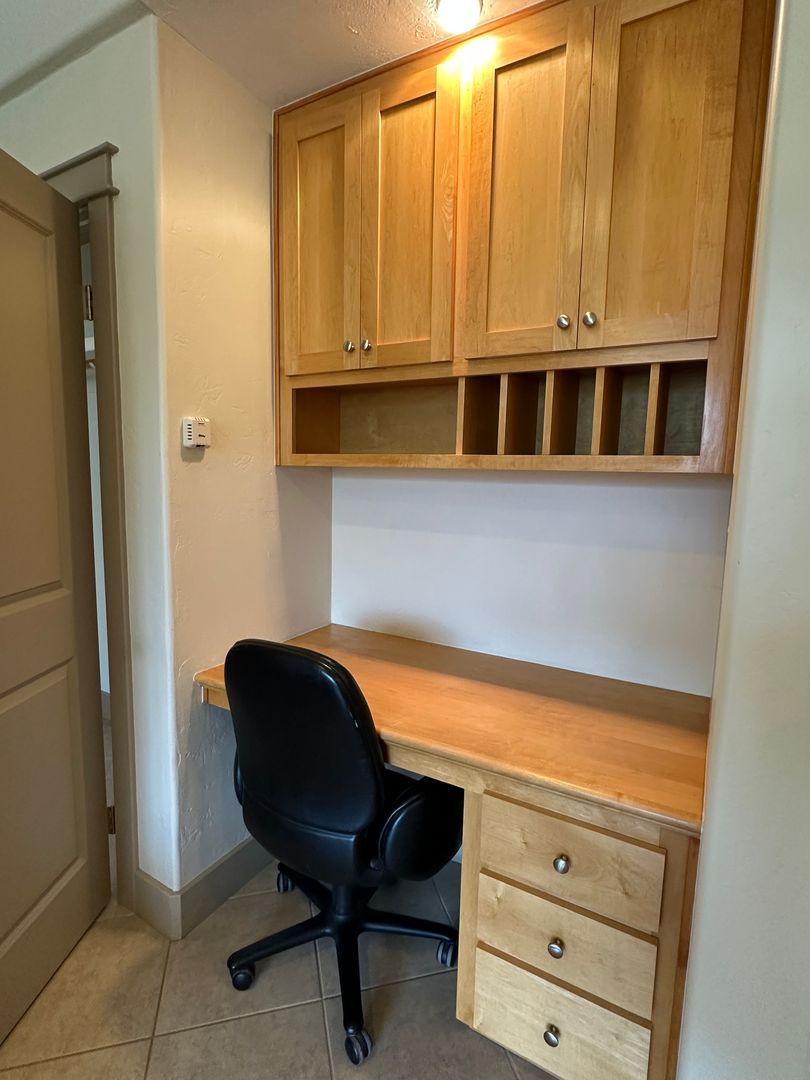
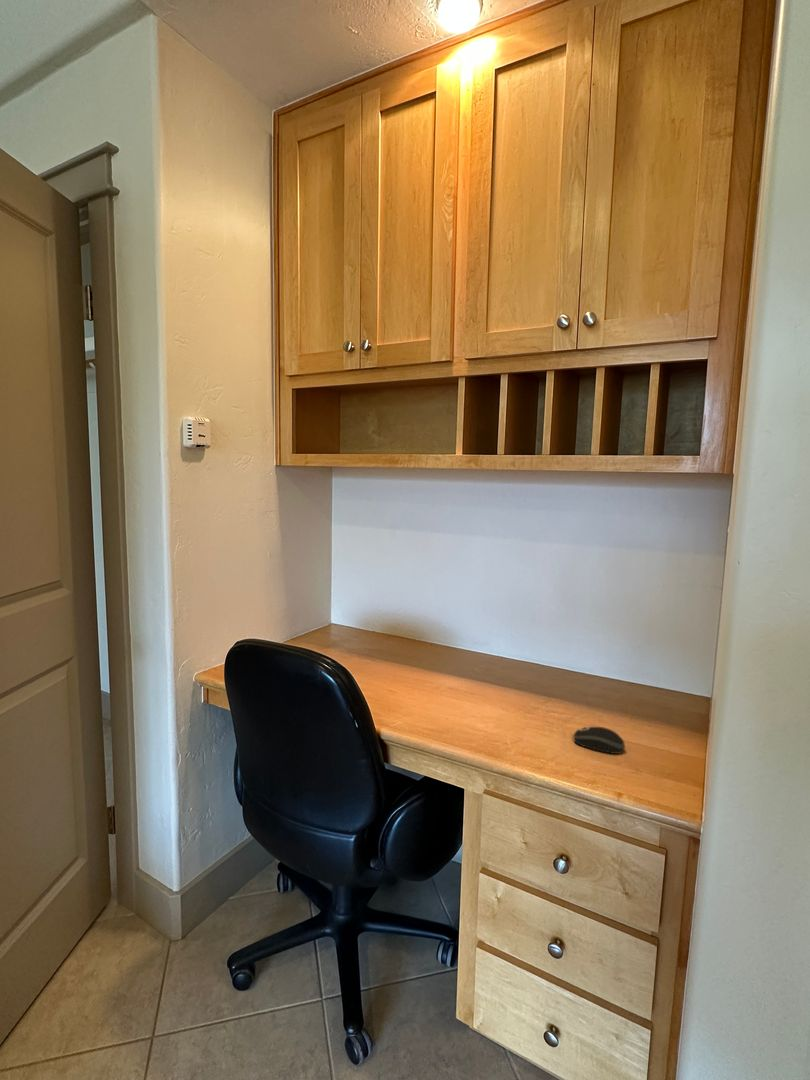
+ computer mouse [573,726,626,755]
